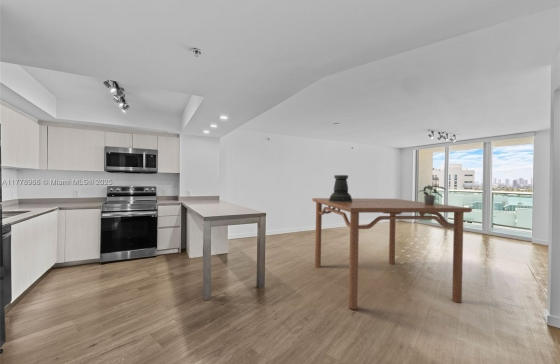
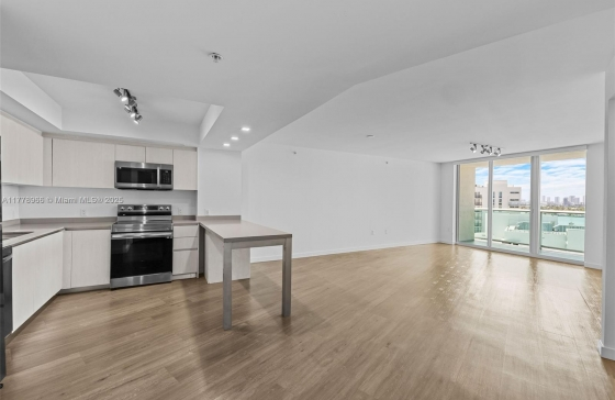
- dining table [311,197,473,310]
- pedestal [329,174,353,202]
- potted plant [418,184,447,204]
